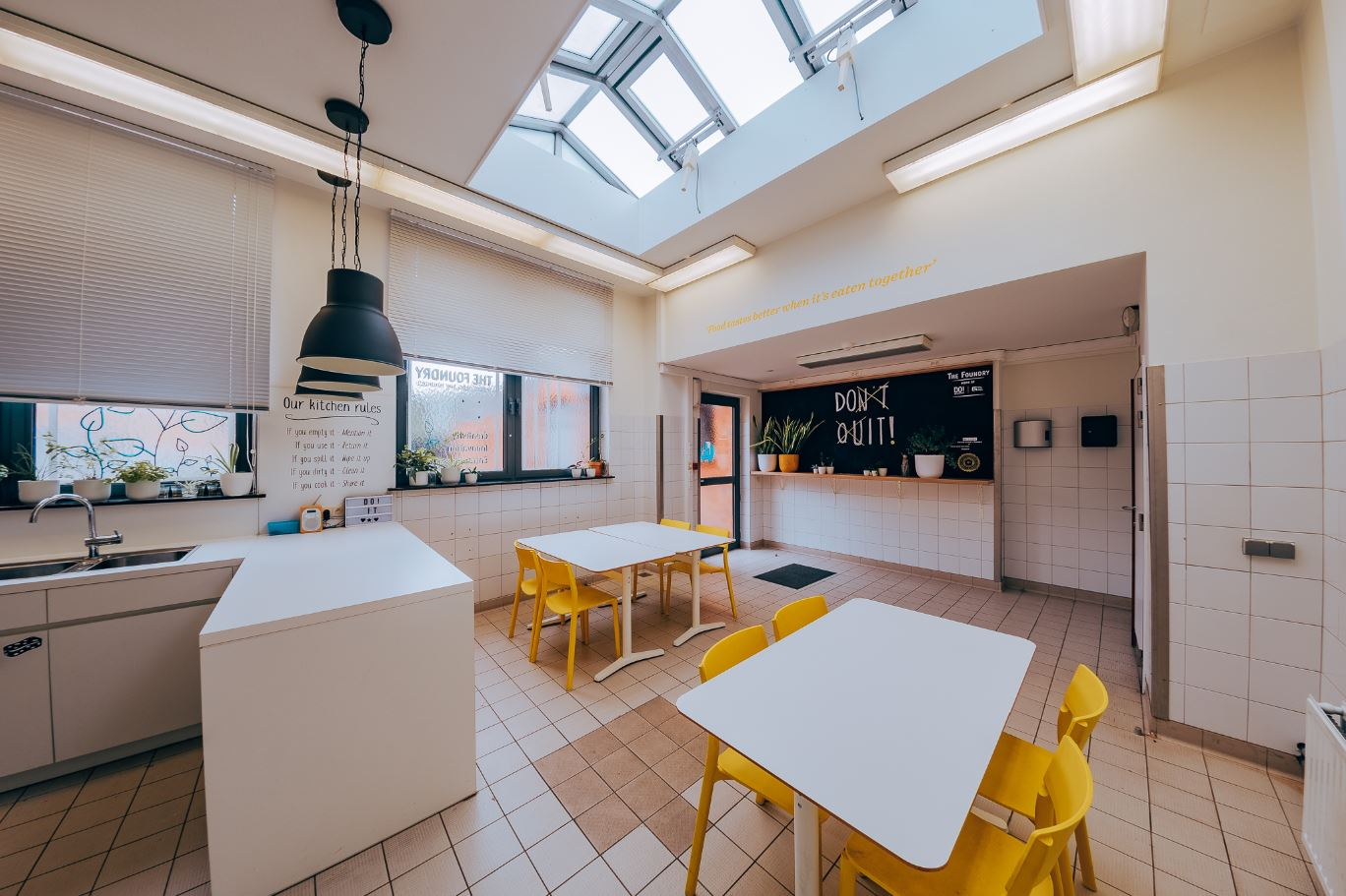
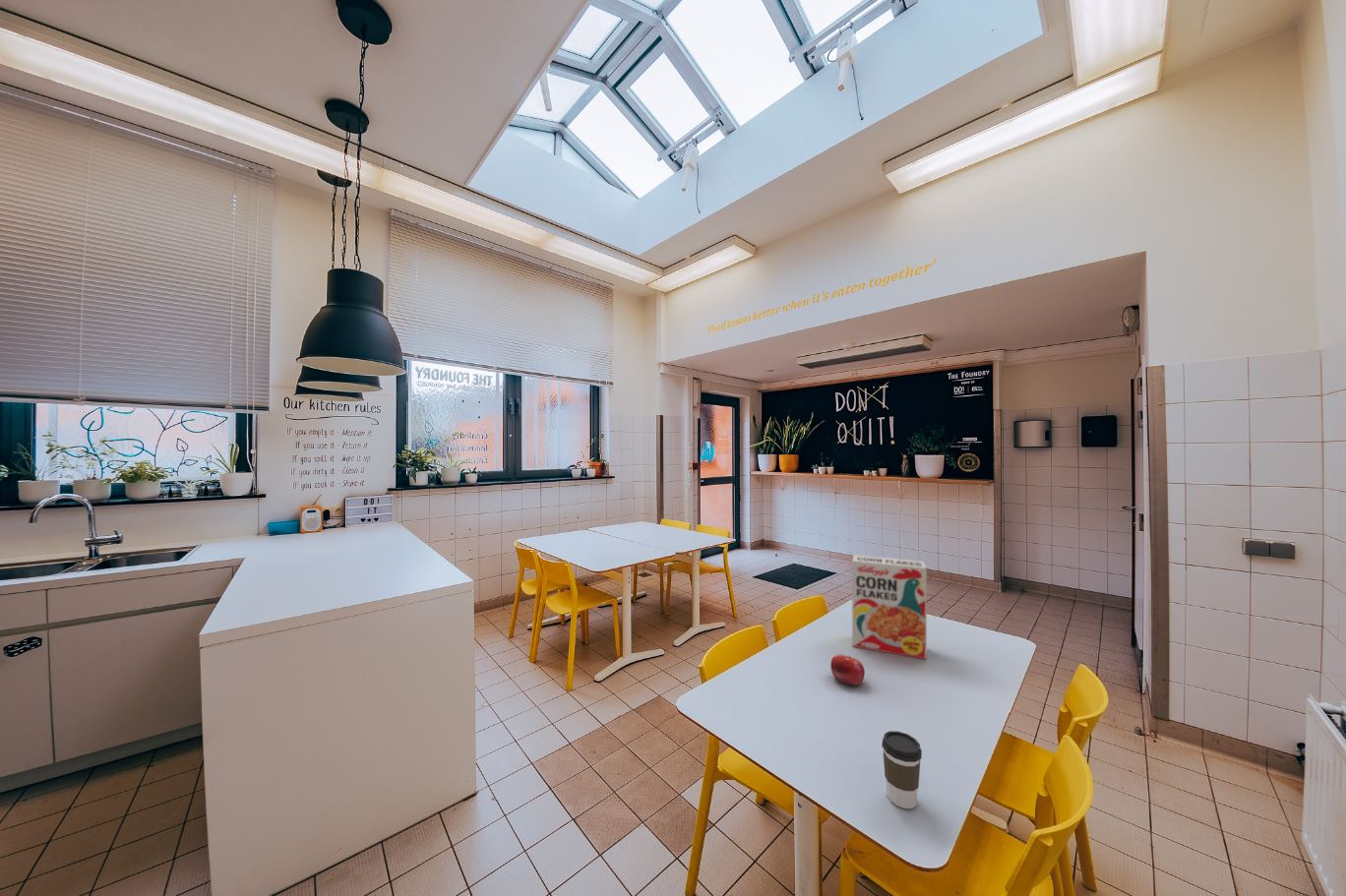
+ fruit [829,653,866,687]
+ cereal box [851,554,928,660]
+ coffee cup [881,730,923,809]
